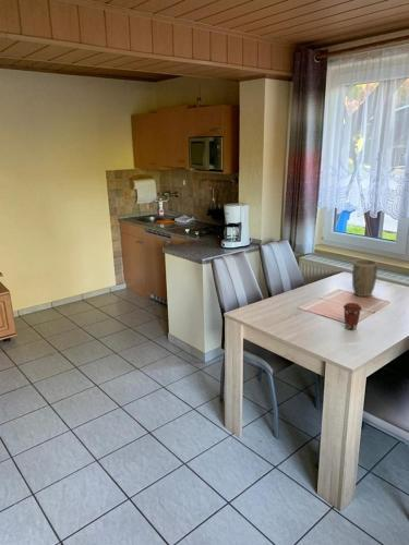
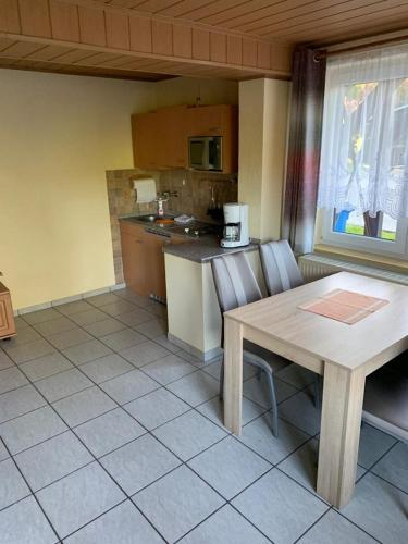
- plant pot [351,258,378,298]
- coffee cup [342,302,363,331]
